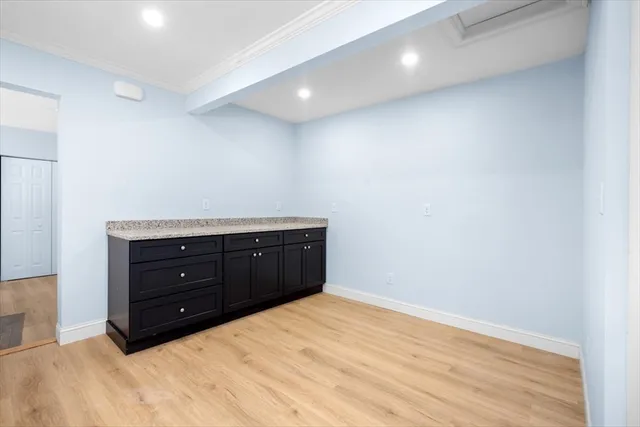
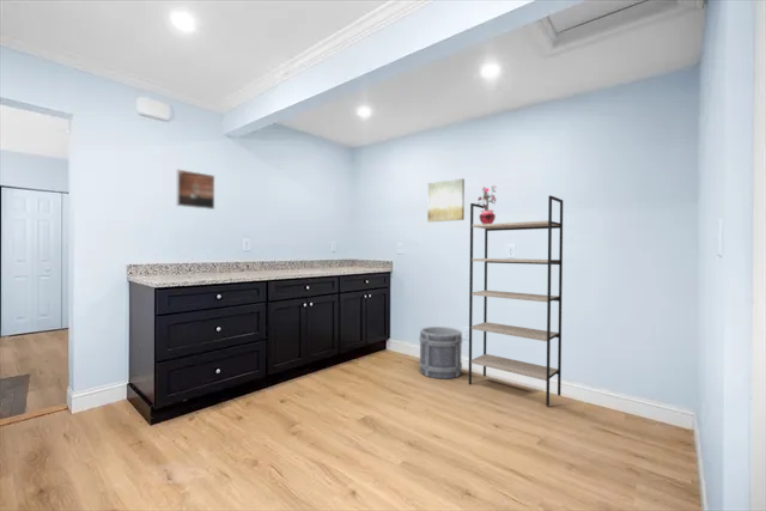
+ bucket [418,326,463,381]
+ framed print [175,169,215,211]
+ wall art [426,177,466,223]
+ shelving unit [468,195,564,408]
+ potted plant [476,185,498,224]
